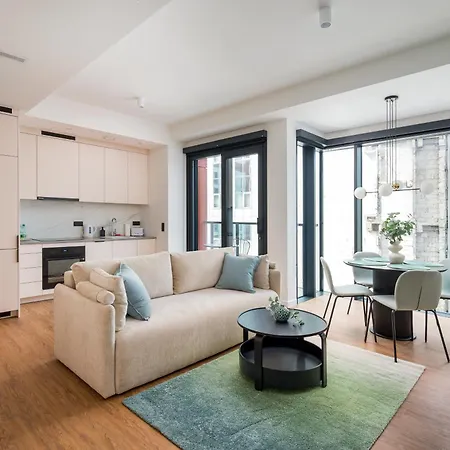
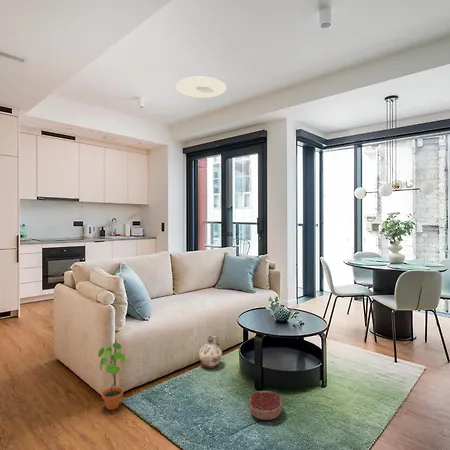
+ decorative bowl [248,390,283,421]
+ ceiling light [175,76,228,99]
+ potted plant [97,342,126,411]
+ ceramic jug [198,335,223,369]
